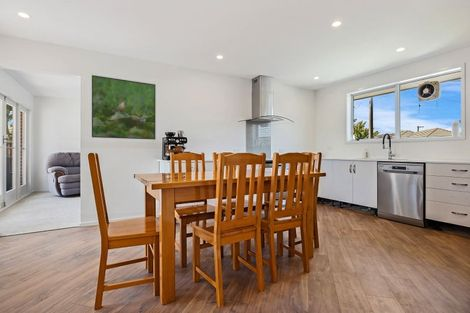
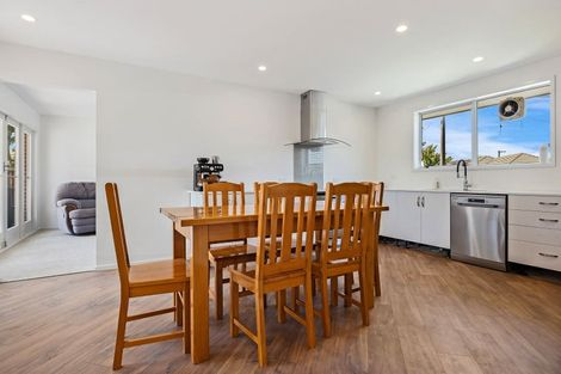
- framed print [91,74,157,141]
